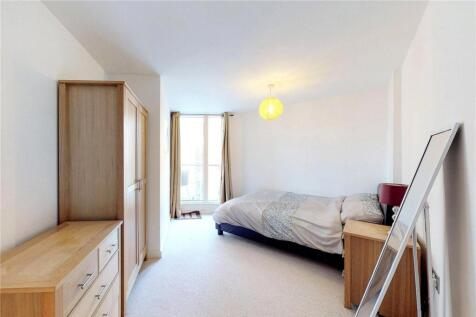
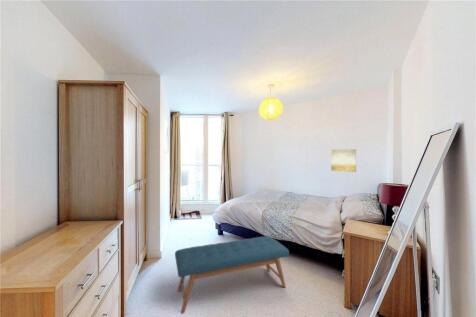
+ wall art [330,148,357,173]
+ bench [174,235,290,315]
